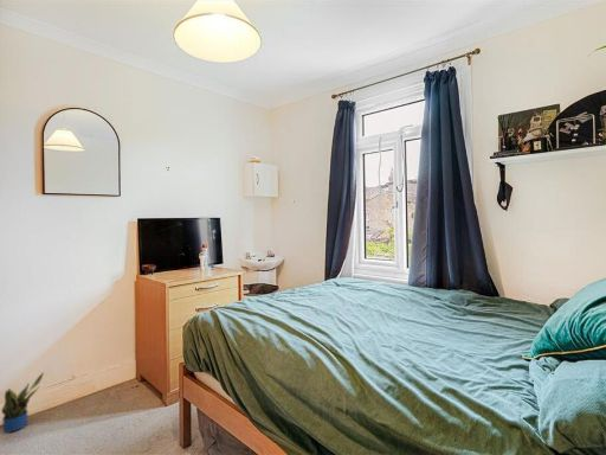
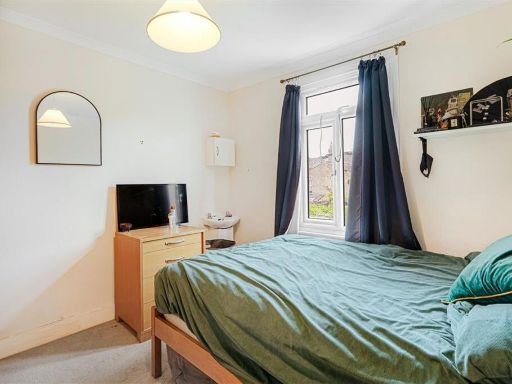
- potted plant [0,371,45,434]
